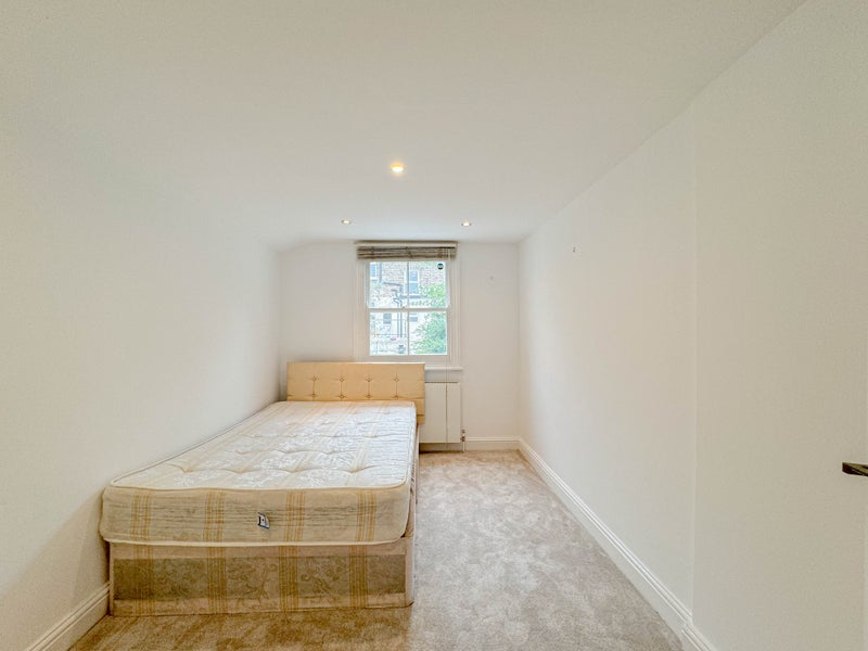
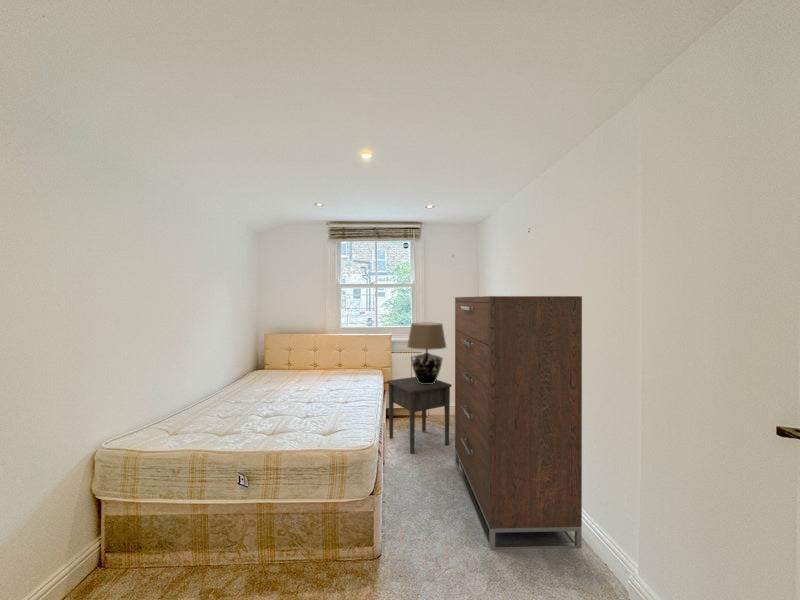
+ table lamp [406,322,447,384]
+ dresser [454,295,583,551]
+ nightstand [386,376,453,455]
